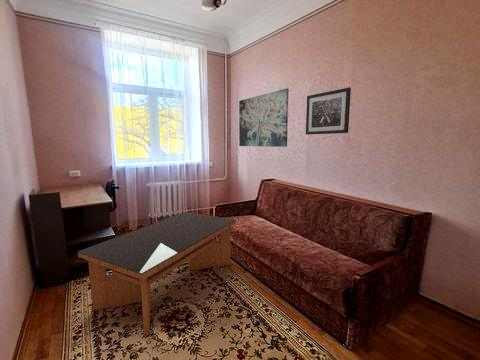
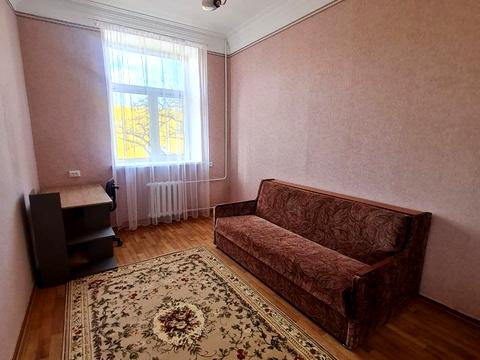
- coffee table [77,211,237,337]
- wall art [305,86,352,136]
- wall art [238,87,290,148]
